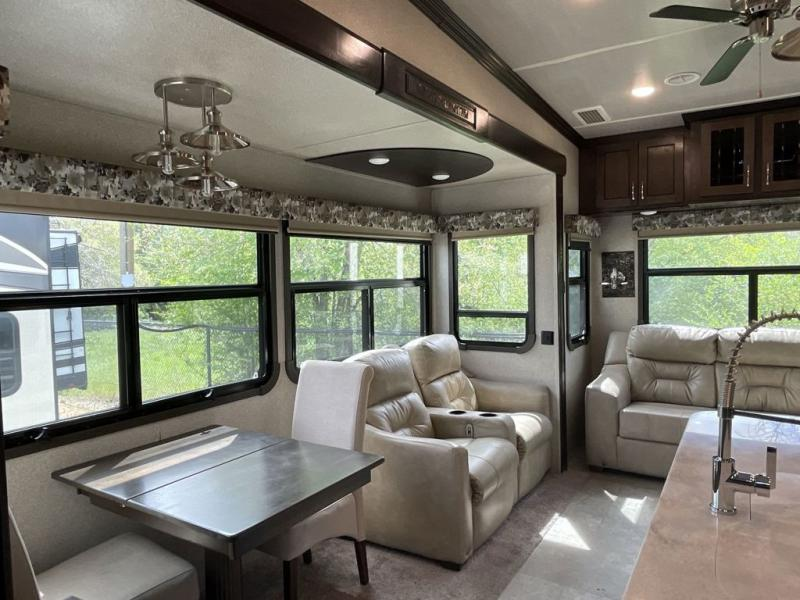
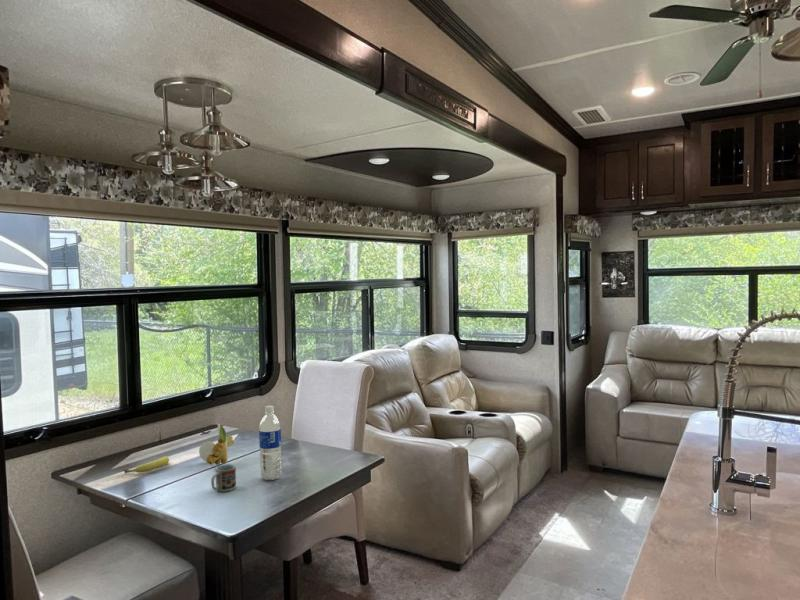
+ plant [198,421,235,466]
+ water bottle [258,405,283,481]
+ cup [210,463,237,493]
+ fruit [123,455,170,474]
